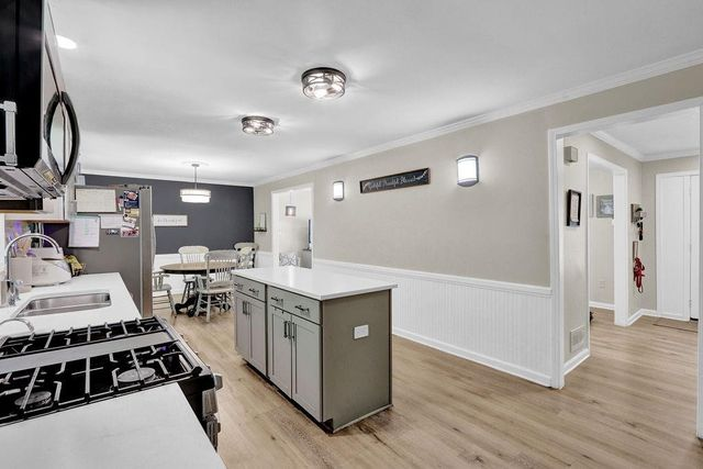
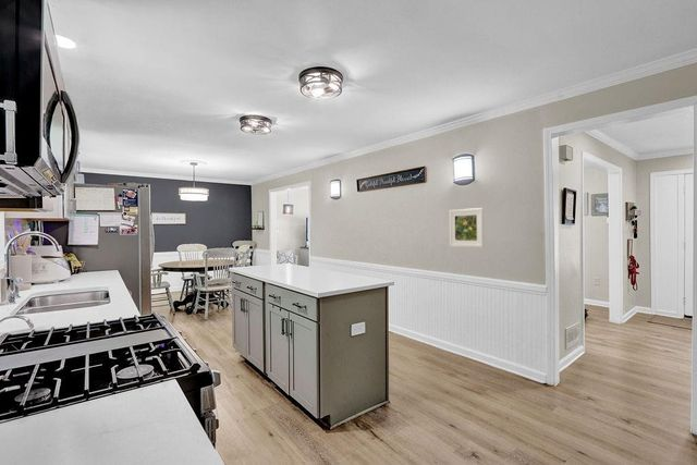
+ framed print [449,207,485,248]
